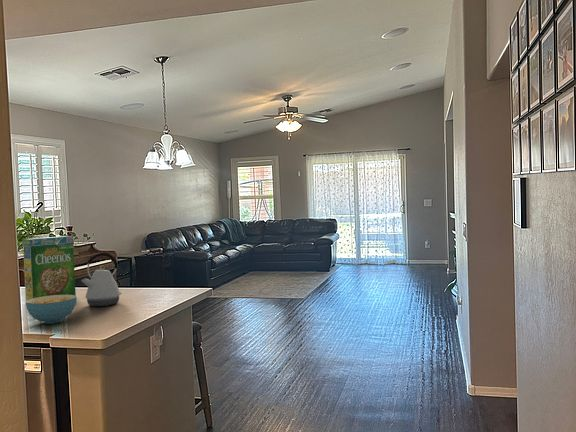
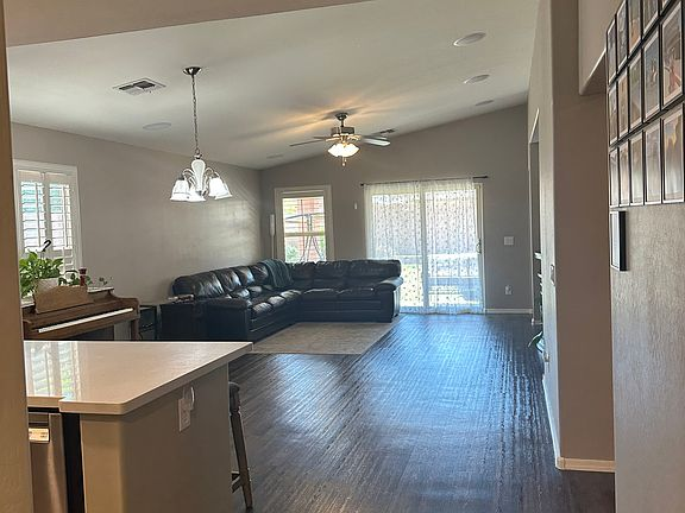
- kettle [80,252,123,307]
- cereal box [22,235,77,301]
- cereal bowl [25,295,78,325]
